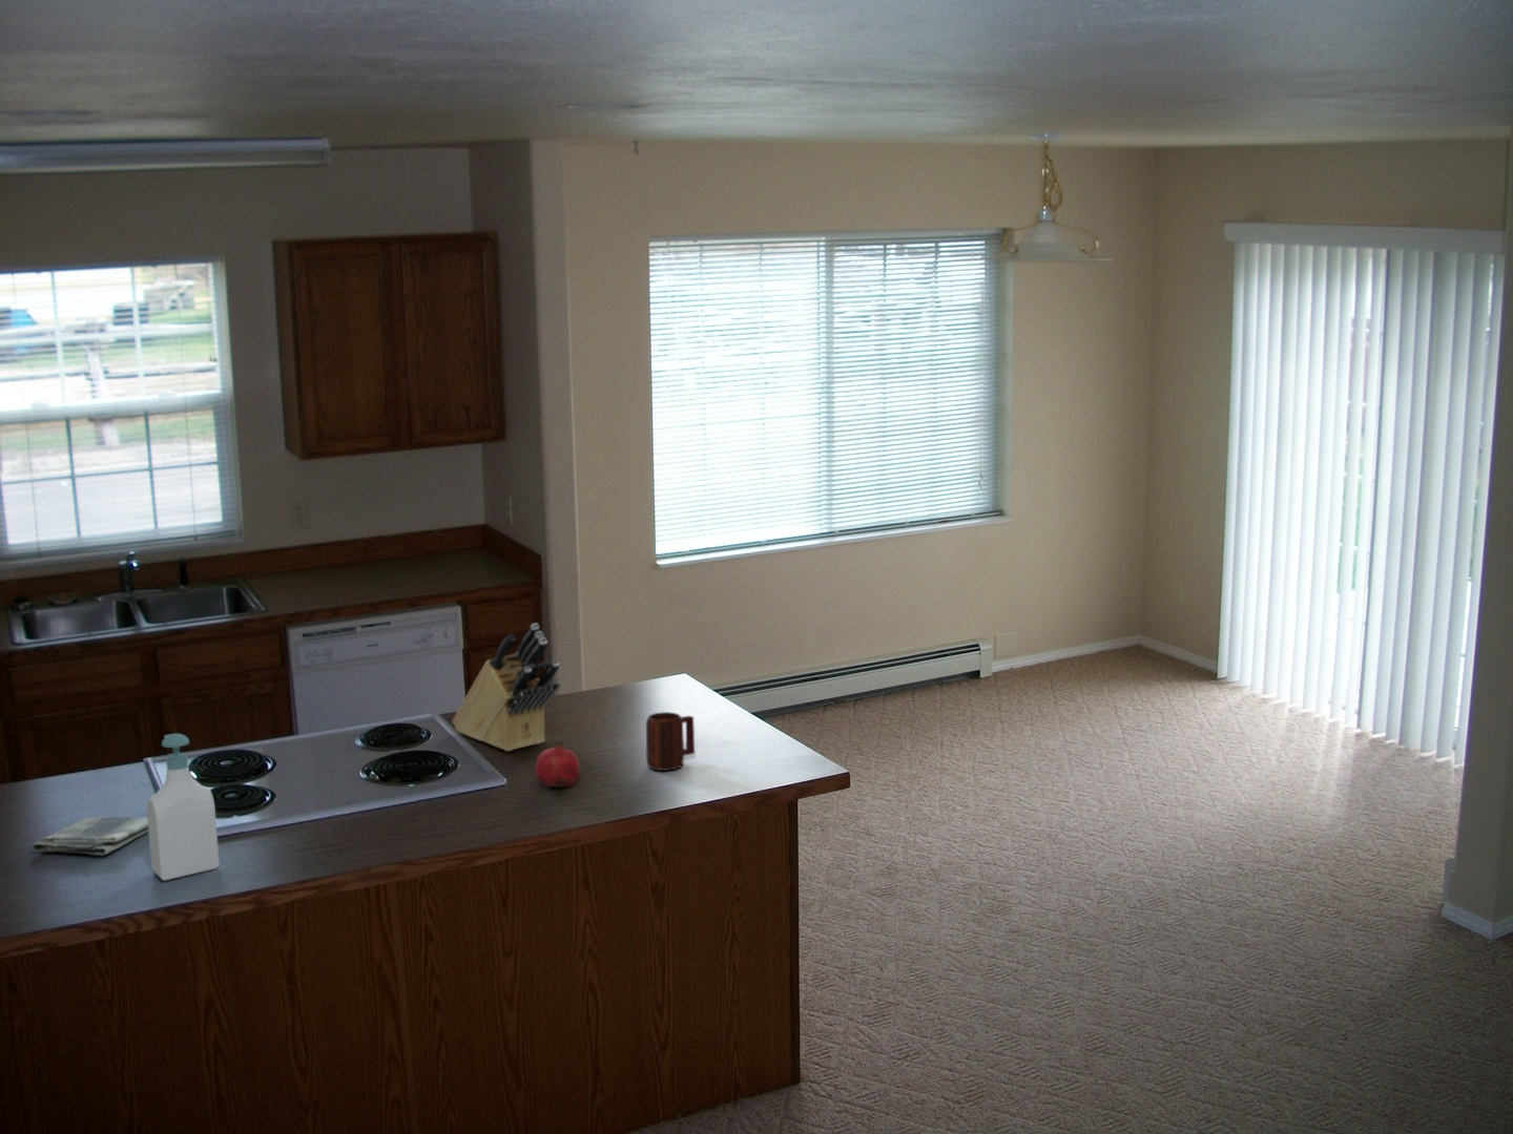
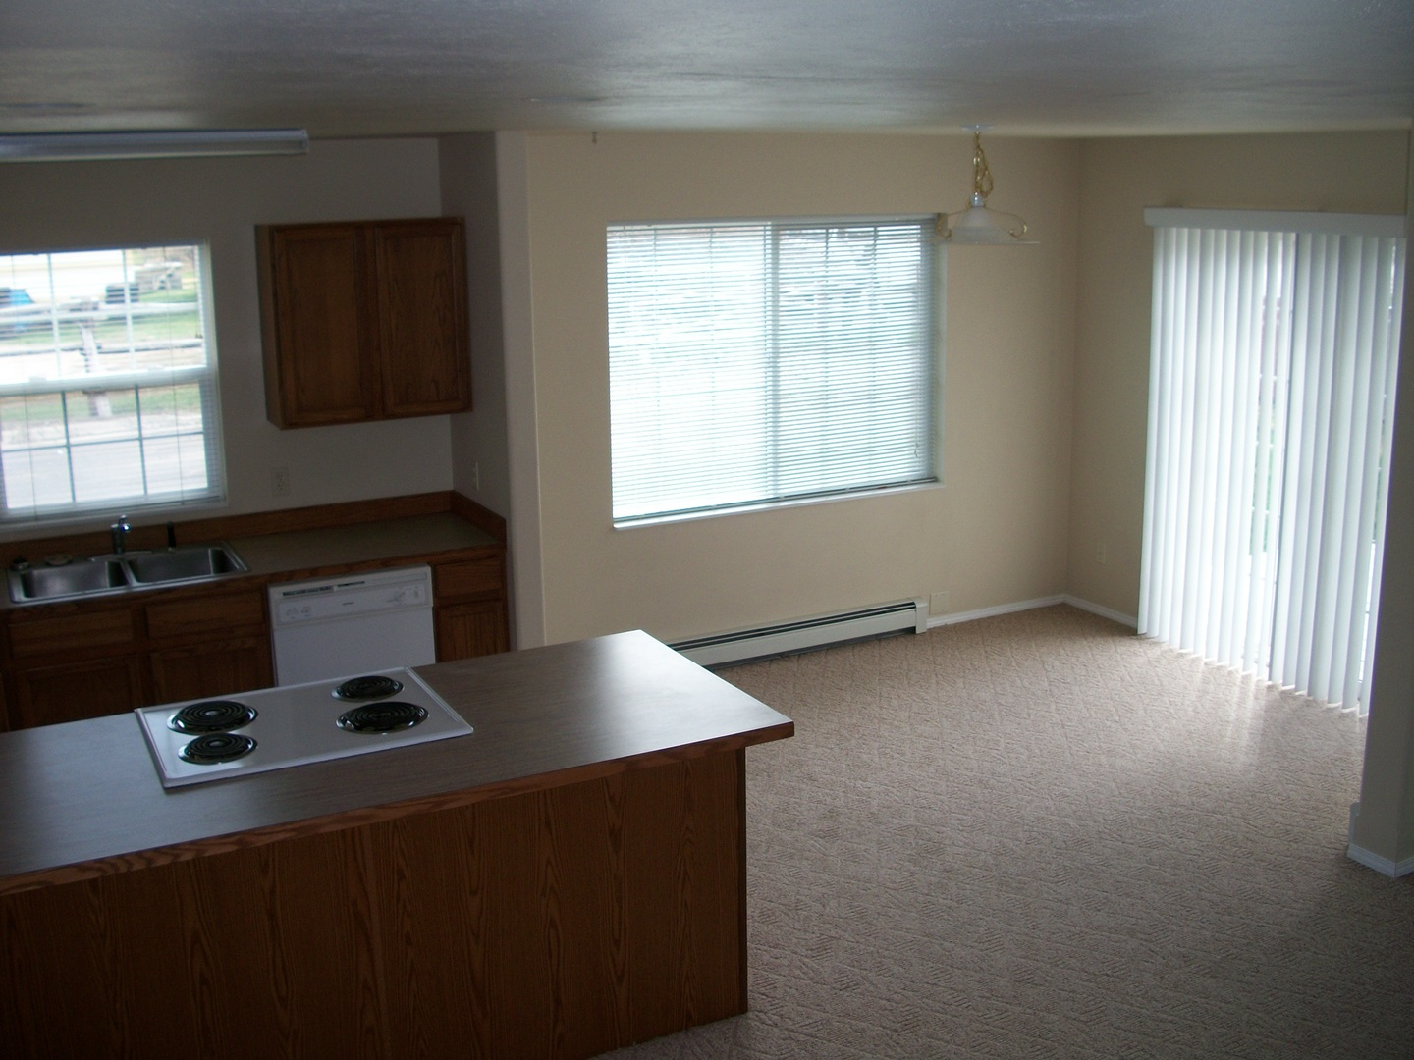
- knife block [452,622,561,752]
- dish towel [31,816,149,855]
- fruit [534,741,581,787]
- mug [646,711,696,772]
- soap bottle [147,733,220,881]
